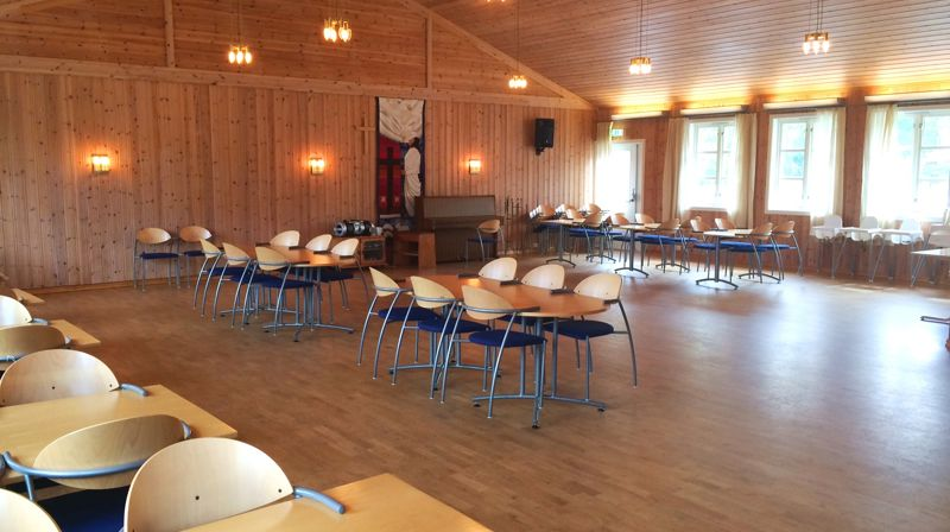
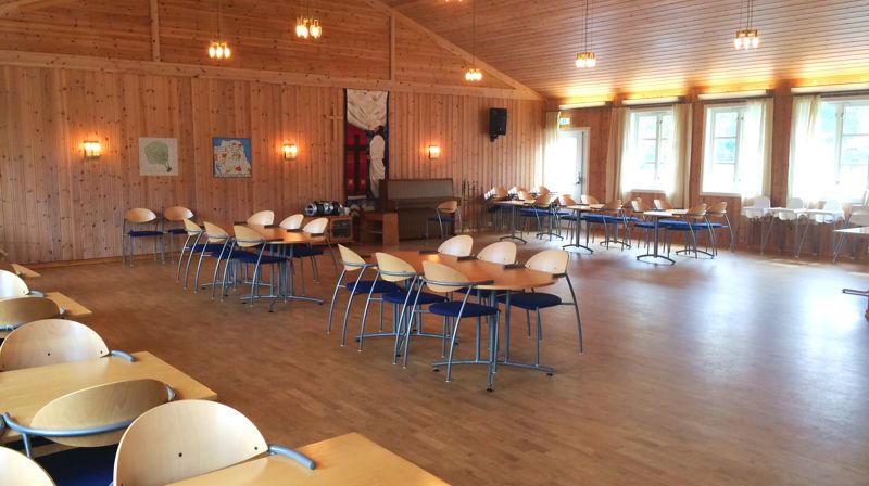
+ wall art [138,137,179,177]
+ wall art [211,136,252,179]
